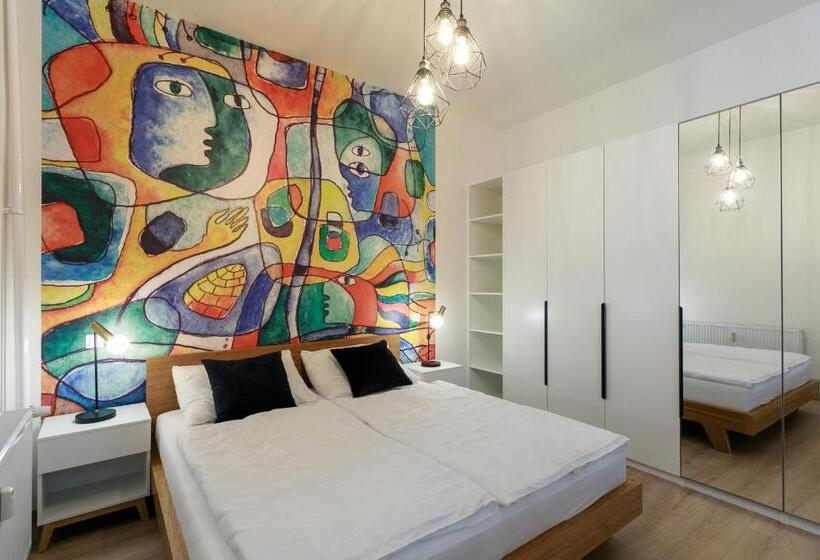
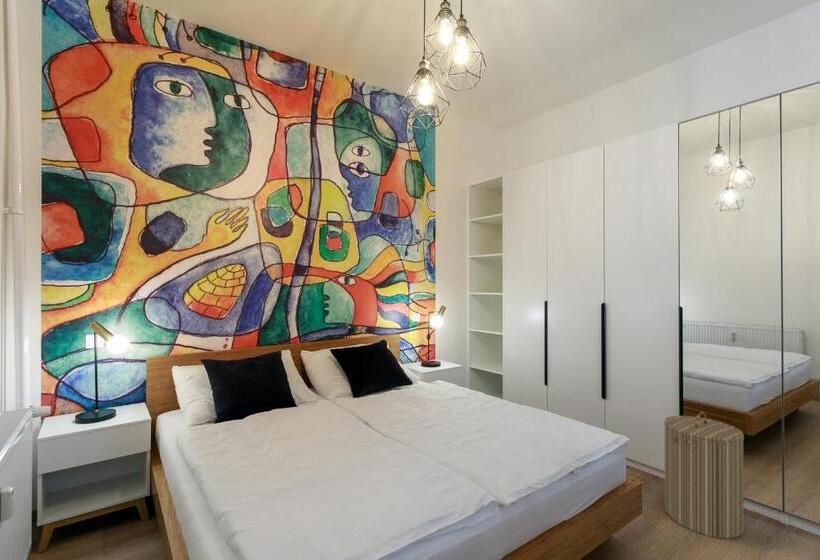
+ laundry hamper [663,411,745,540]
